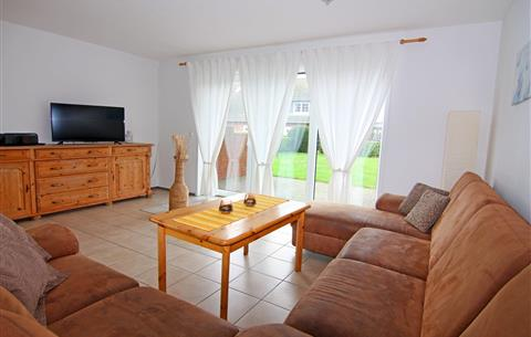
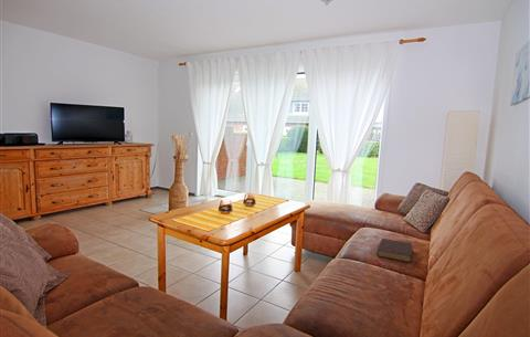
+ book [377,238,413,263]
